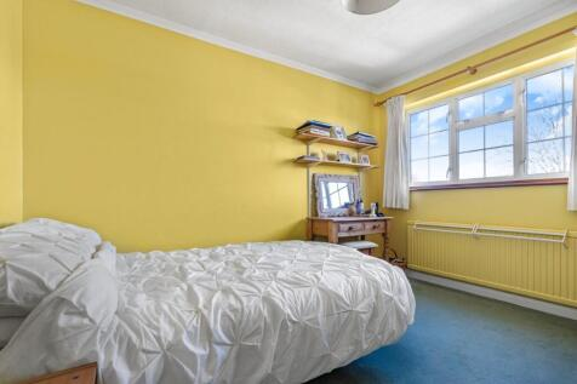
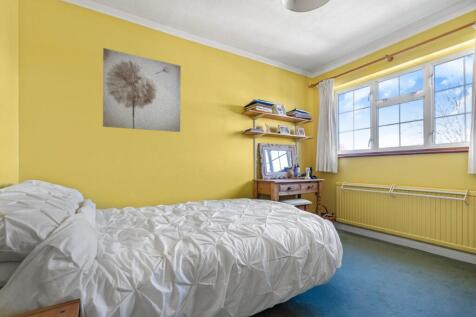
+ wall art [102,47,182,133]
